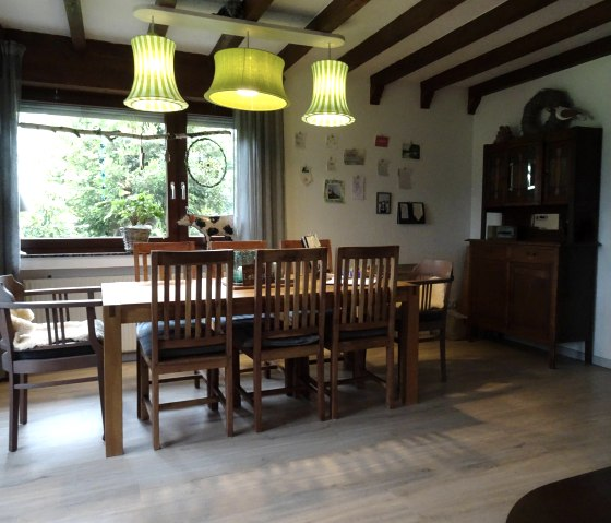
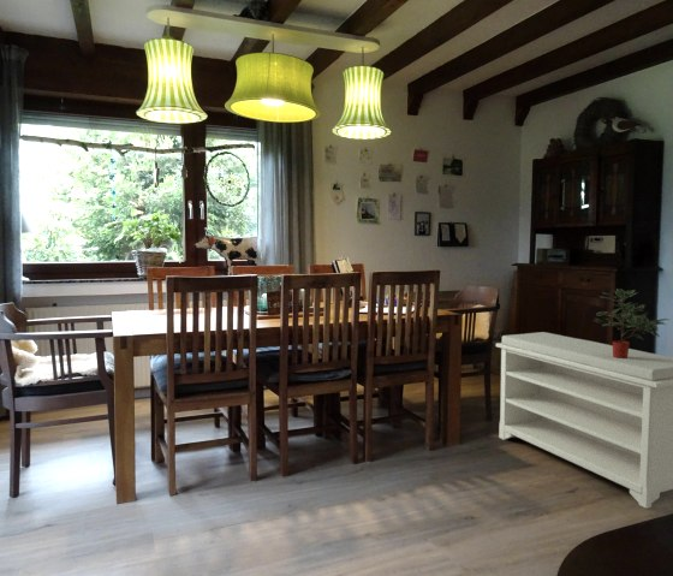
+ bench [495,331,673,510]
+ potted plant [592,287,669,358]
